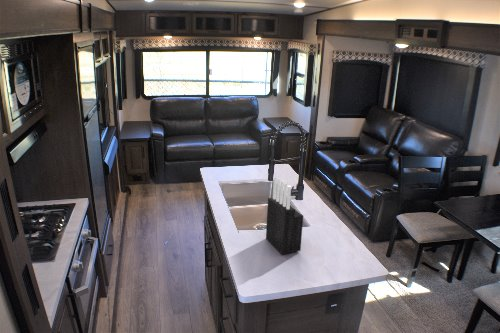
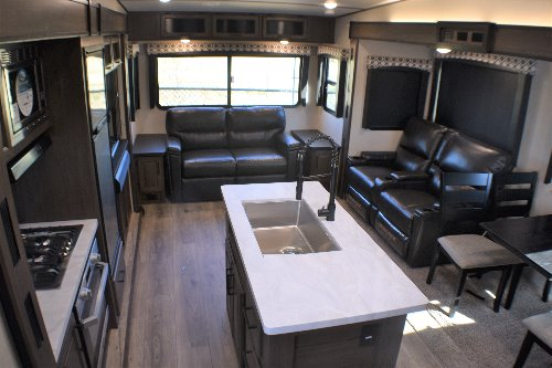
- knife block [265,176,304,256]
